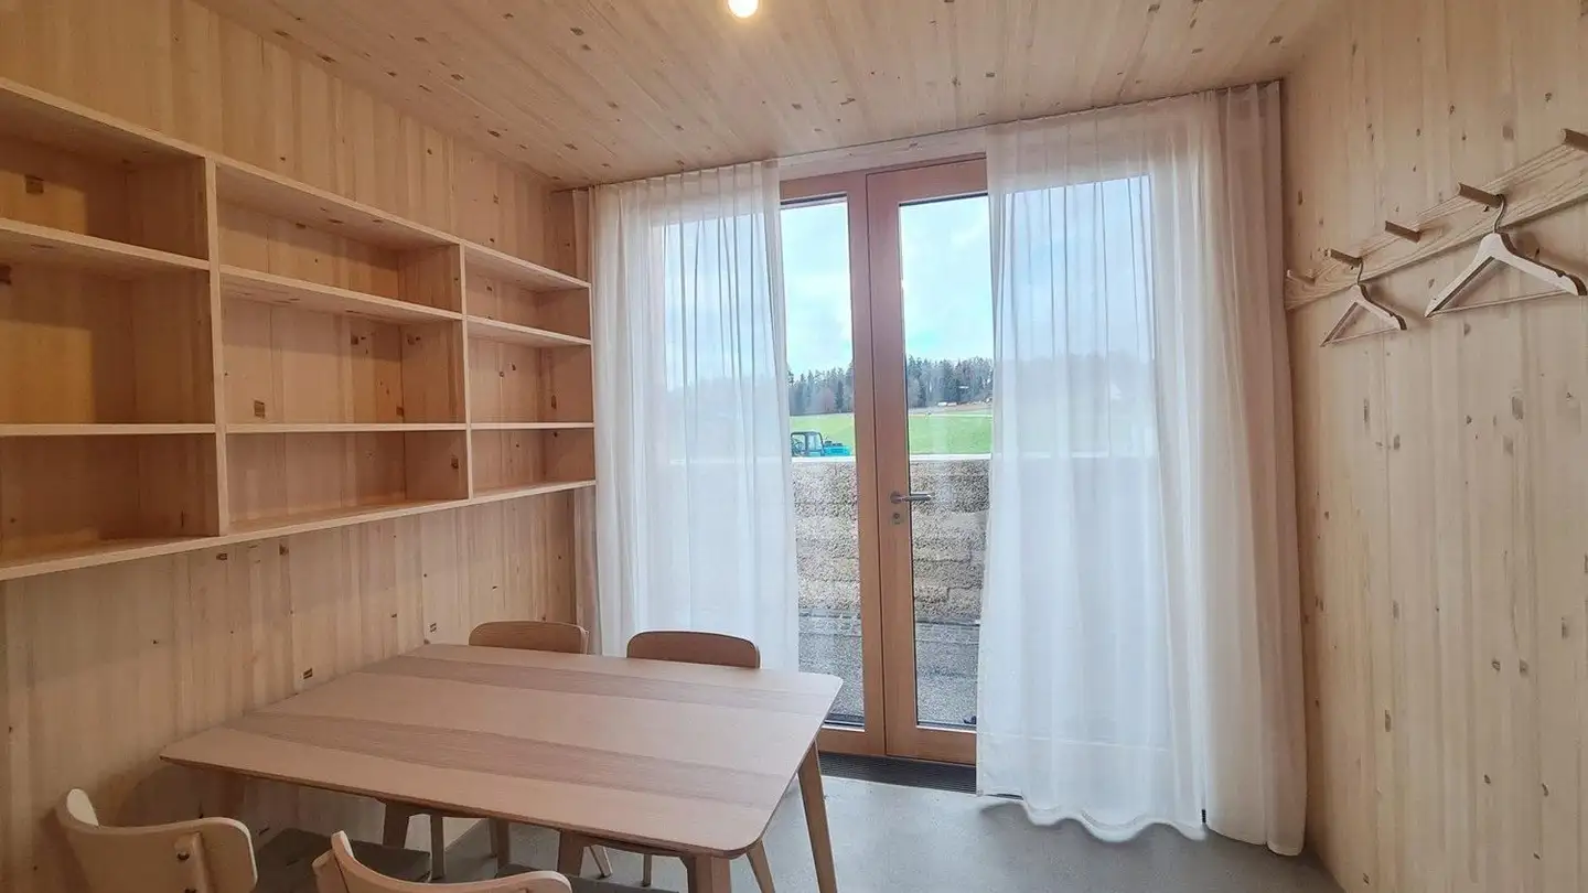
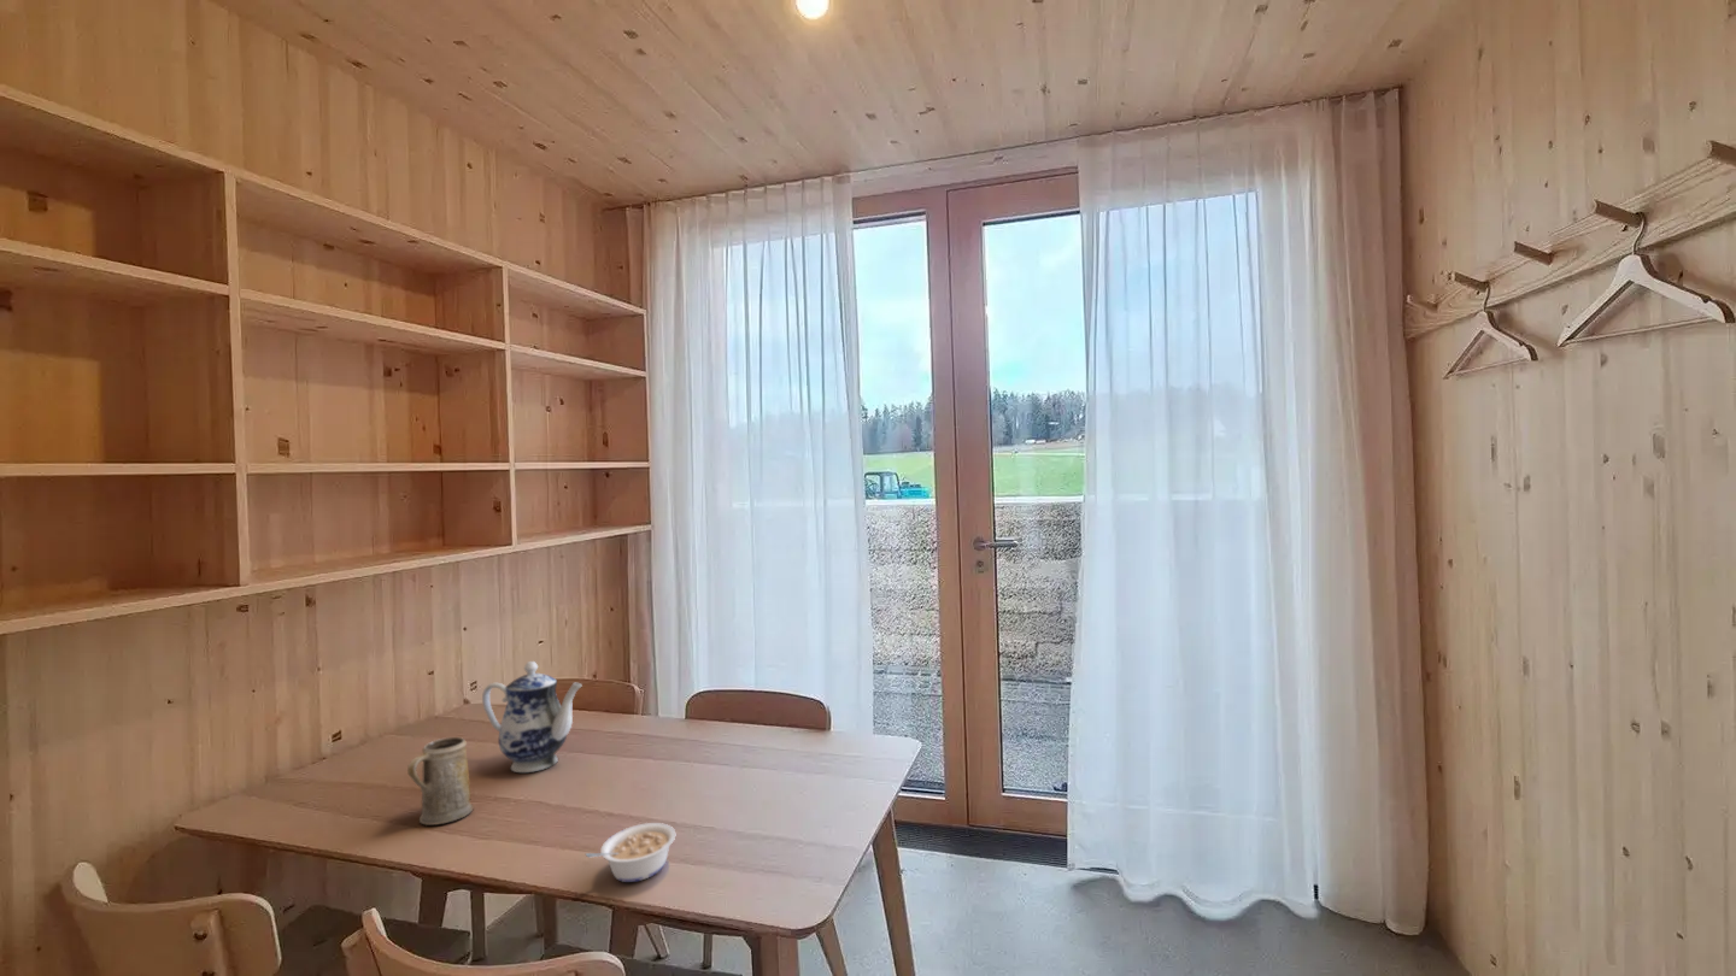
+ legume [585,822,676,883]
+ teapot [481,660,583,774]
+ mug [406,736,474,827]
